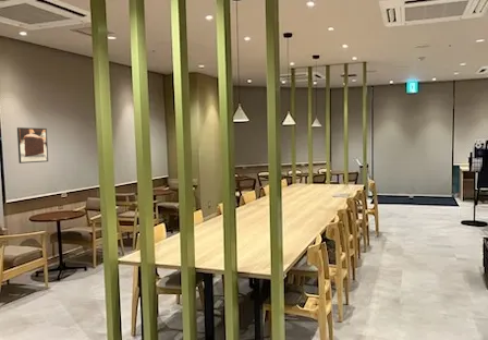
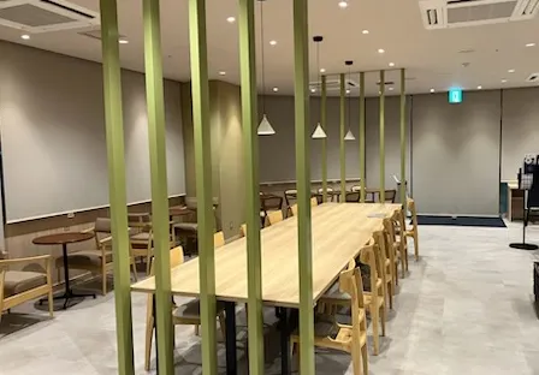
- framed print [16,126,49,165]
